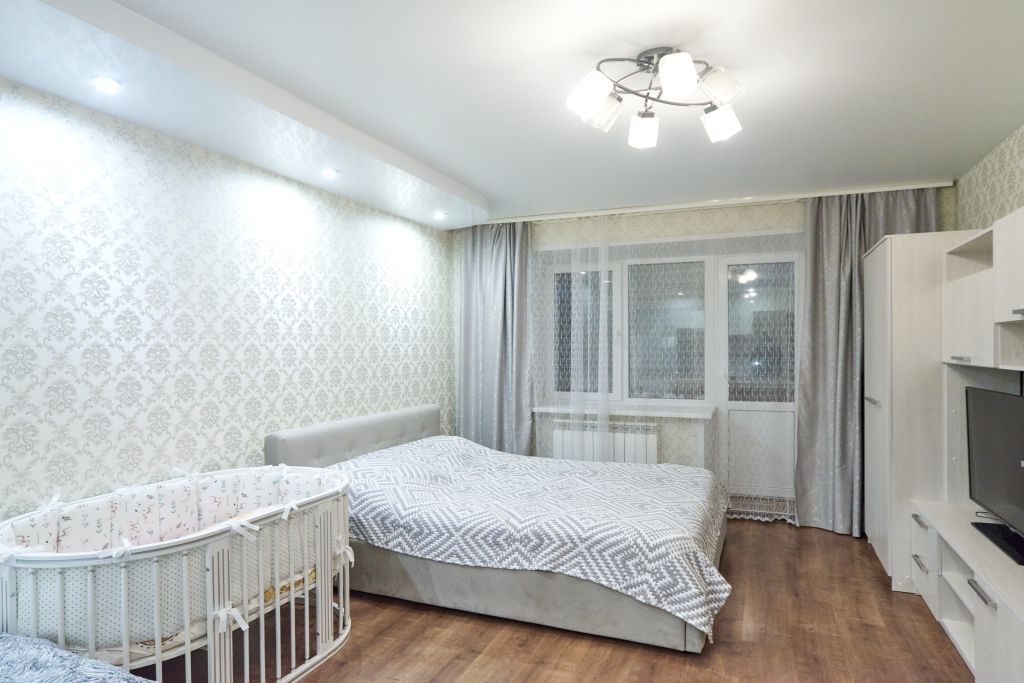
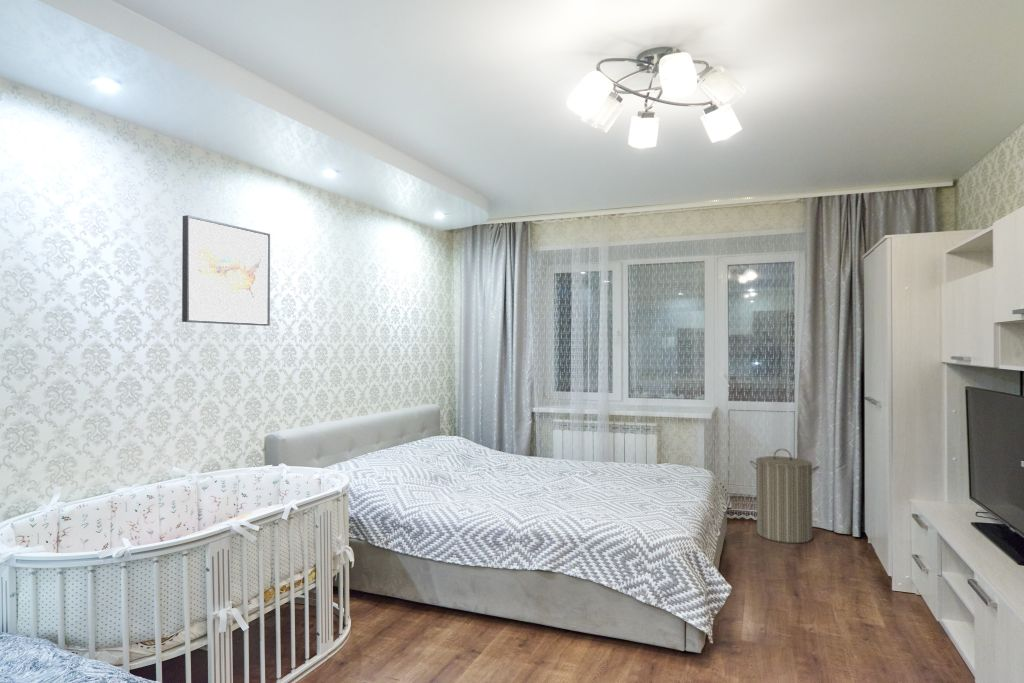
+ wall art [181,214,271,327]
+ laundry hamper [749,448,820,544]
